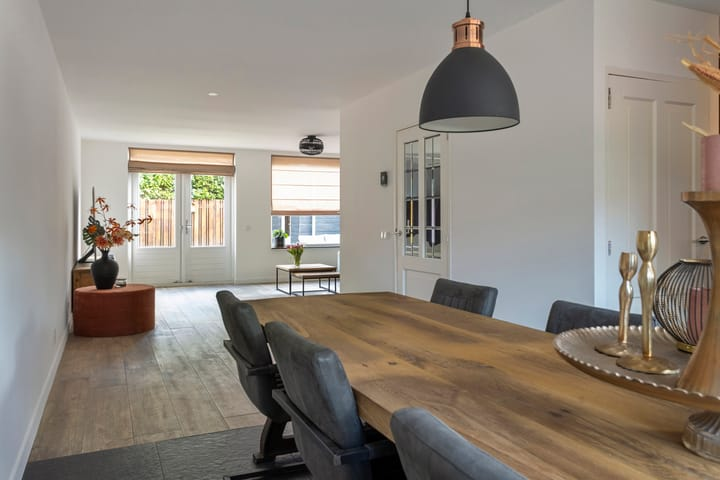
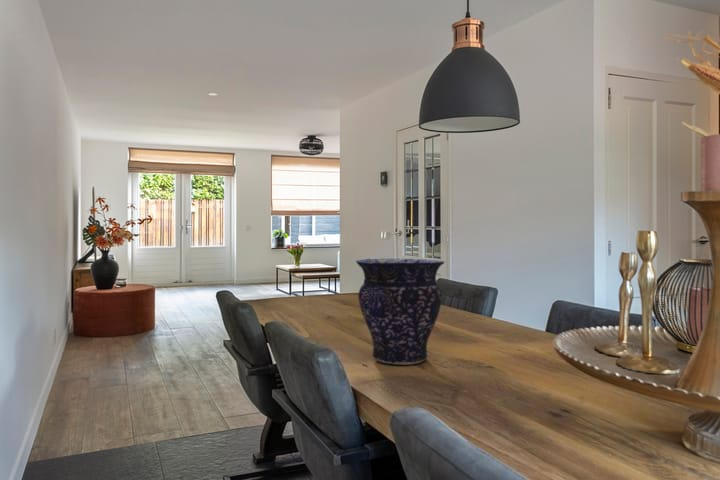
+ vase [355,257,446,366]
